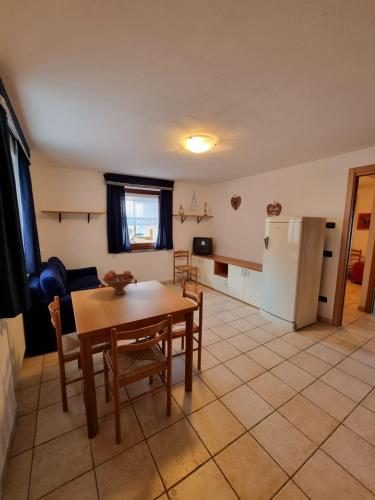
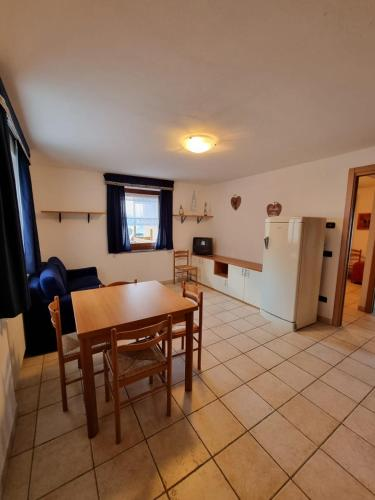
- fruit bowl [102,269,136,296]
